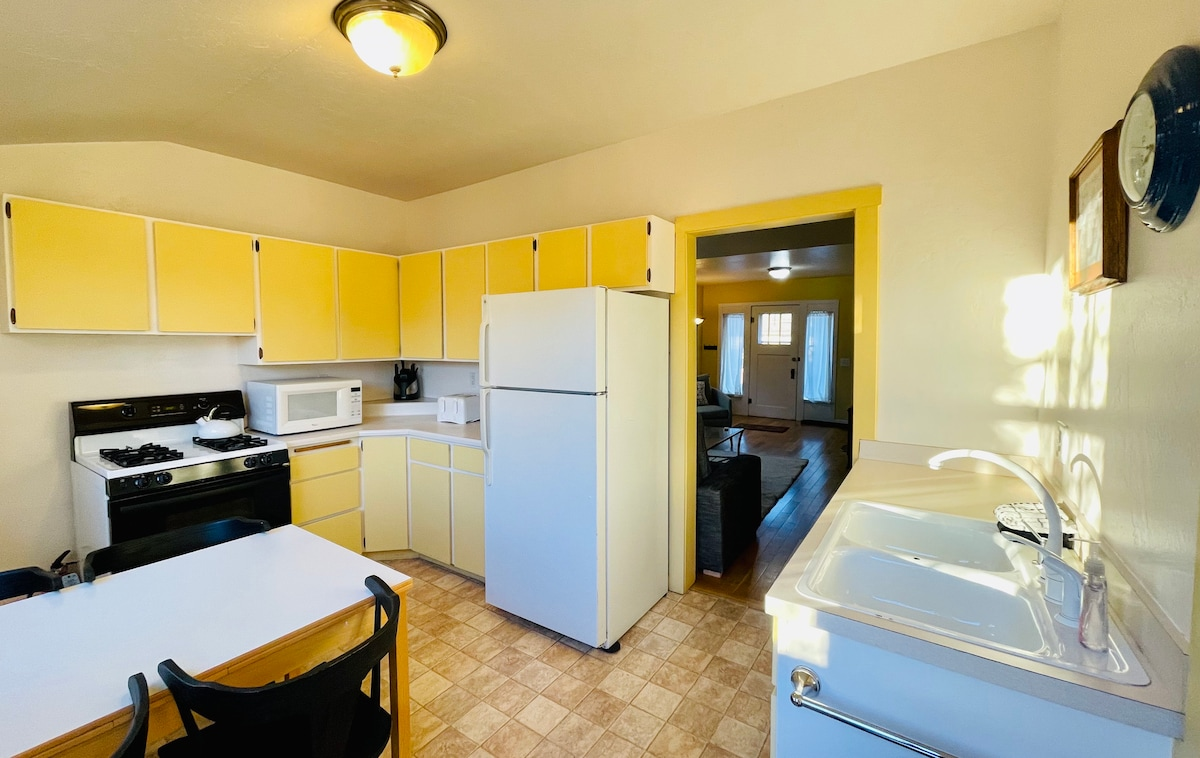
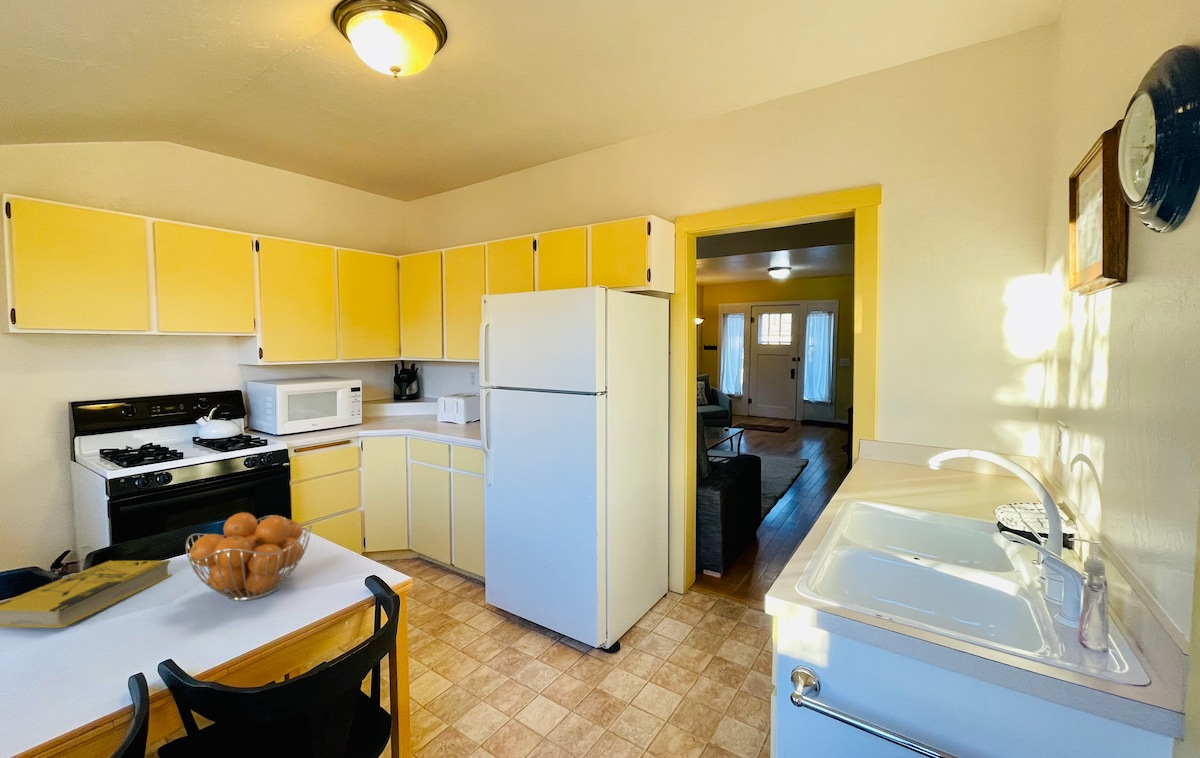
+ book [0,559,173,629]
+ fruit basket [185,512,313,602]
